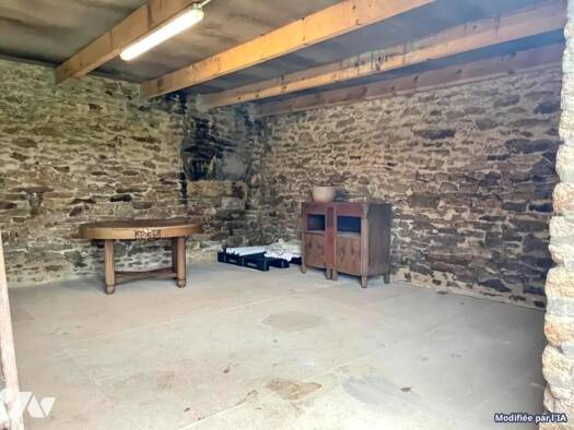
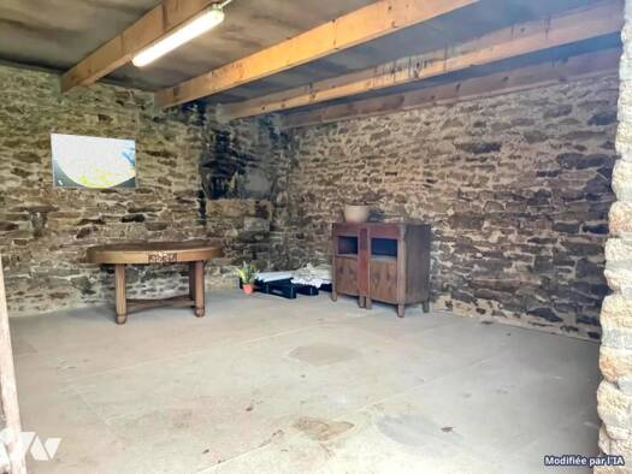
+ potted plant [234,260,261,295]
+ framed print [49,132,138,190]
